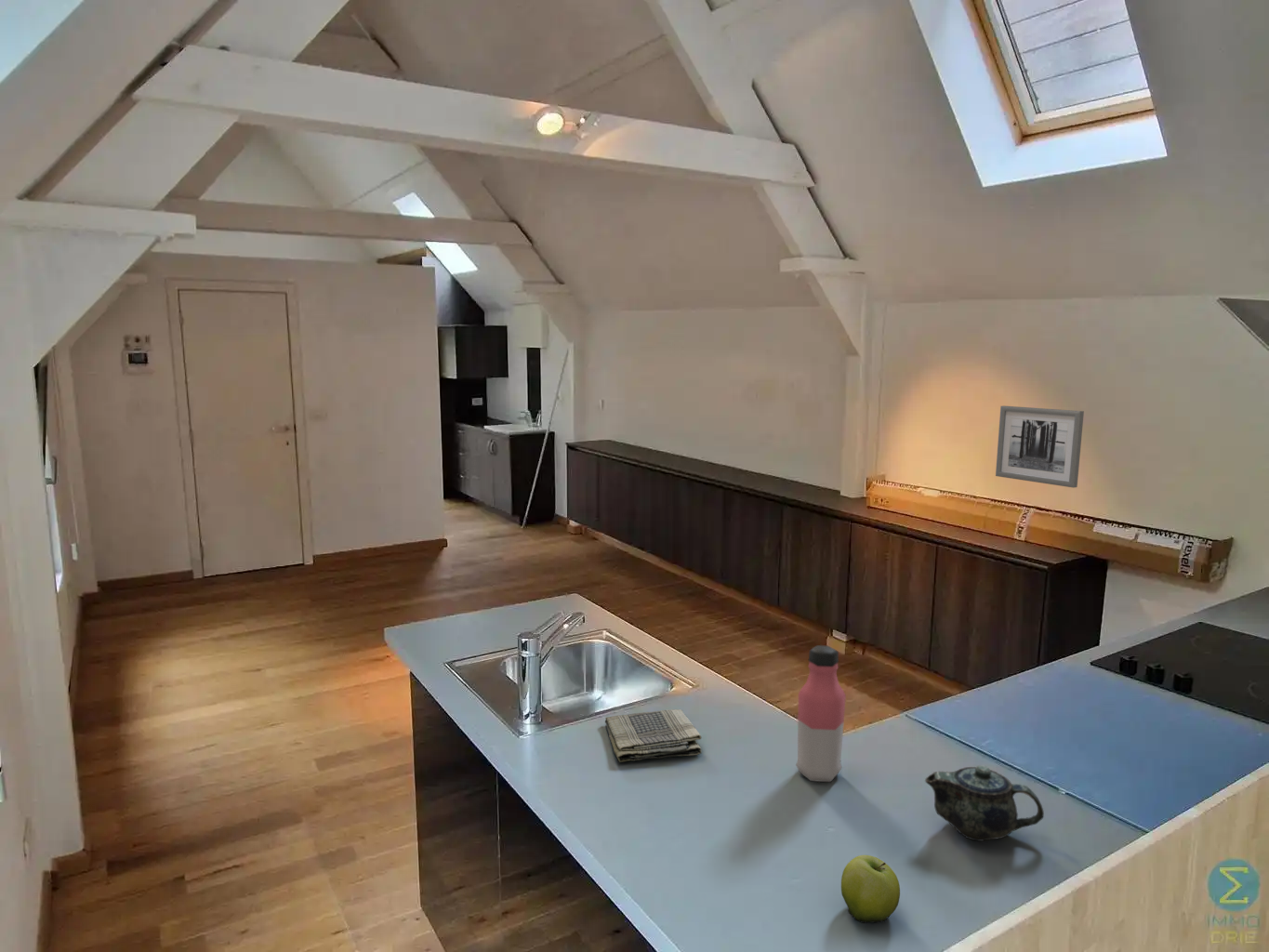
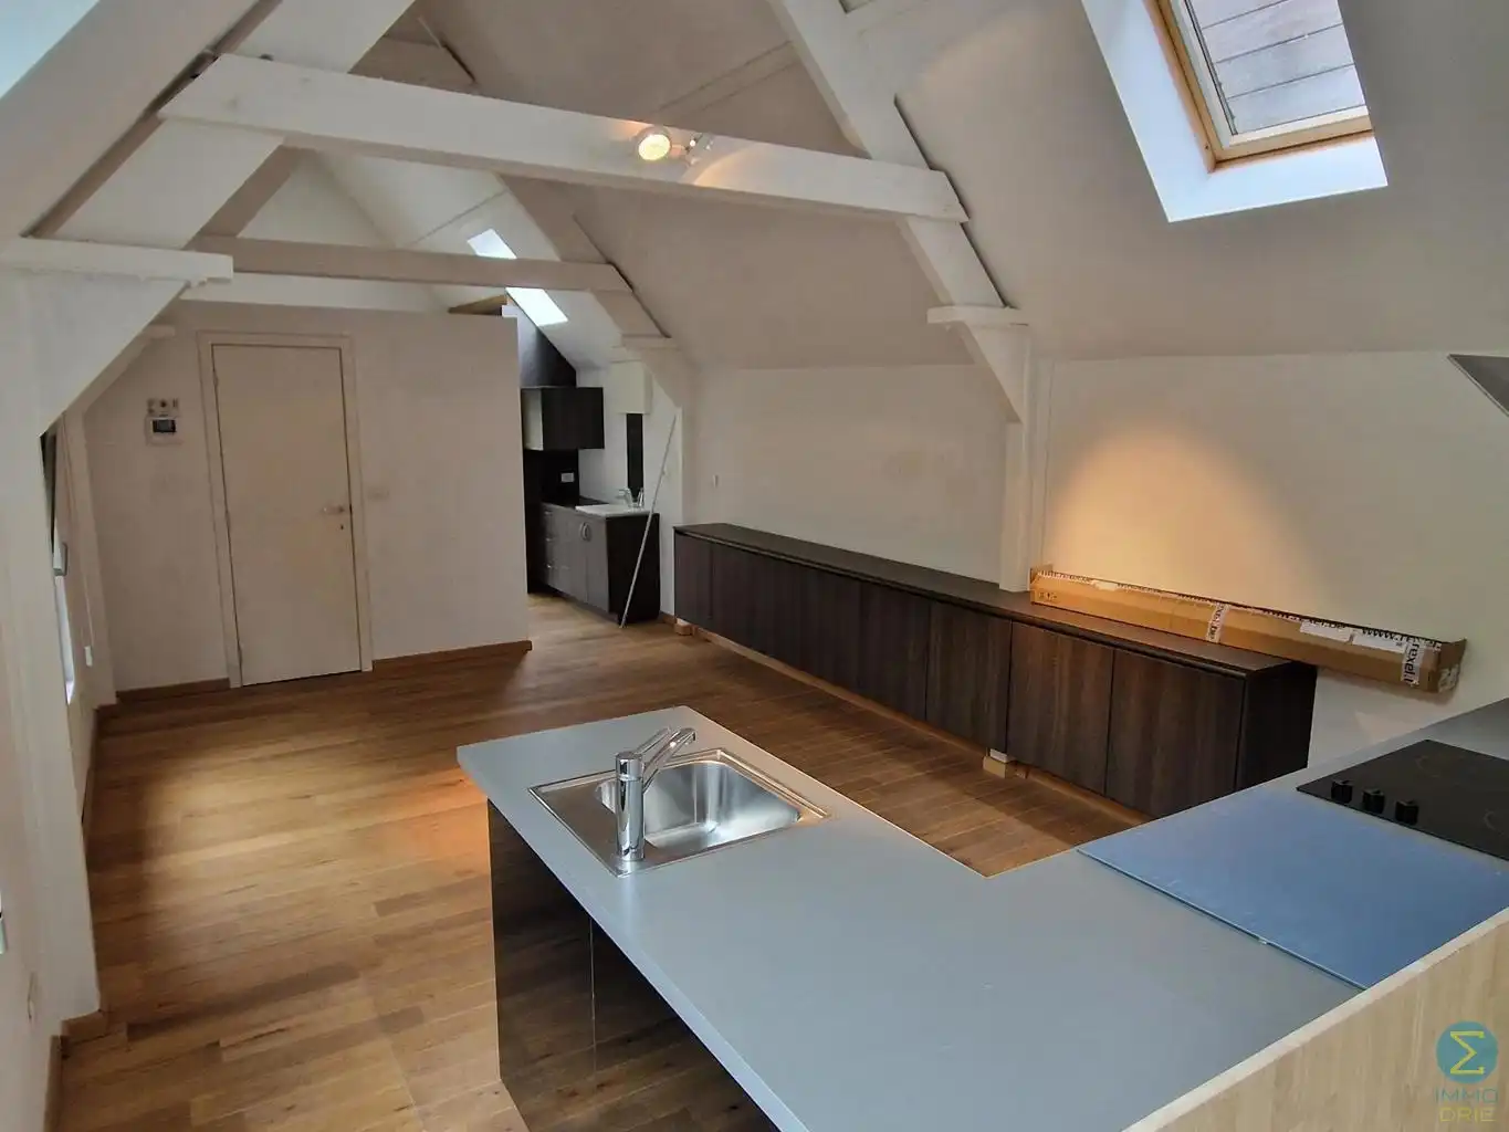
- water bottle [795,644,847,783]
- fruit [840,854,901,924]
- chinaware [924,764,1045,842]
- dish towel [604,708,702,763]
- wall art [995,405,1085,489]
